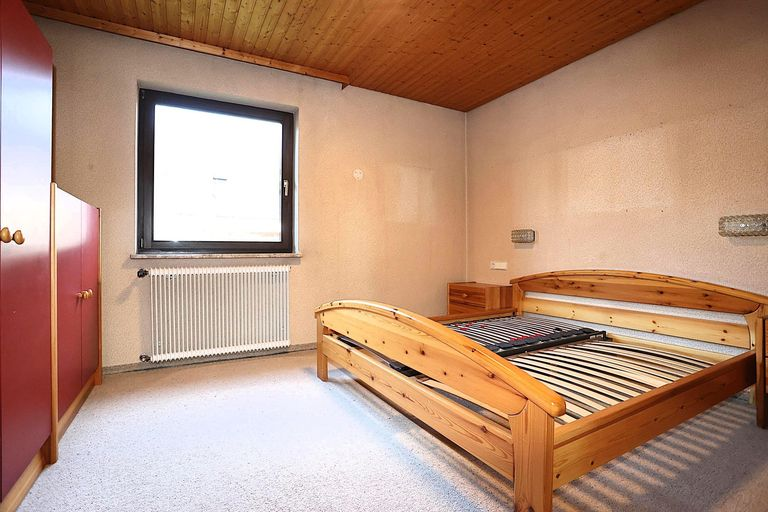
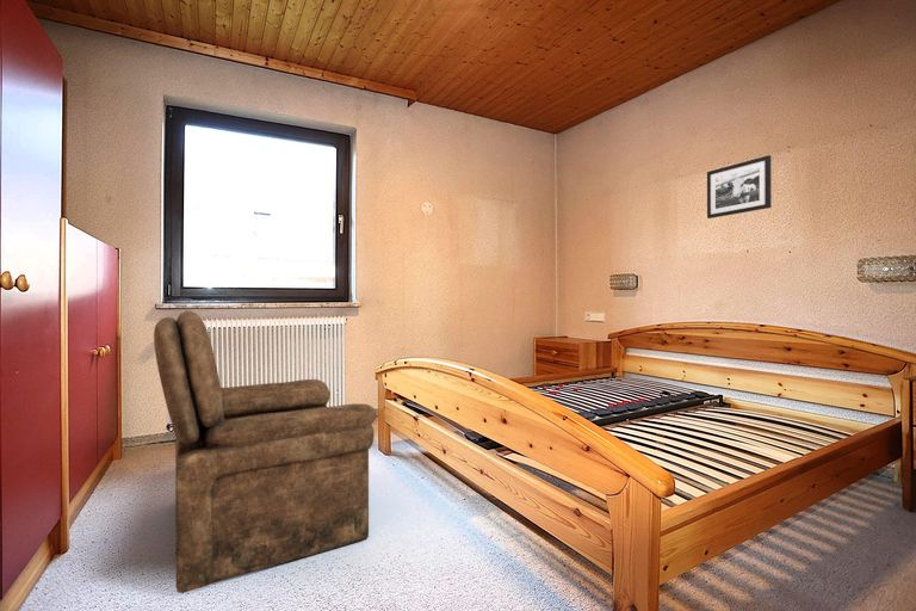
+ picture frame [706,154,773,220]
+ armchair [153,309,378,594]
